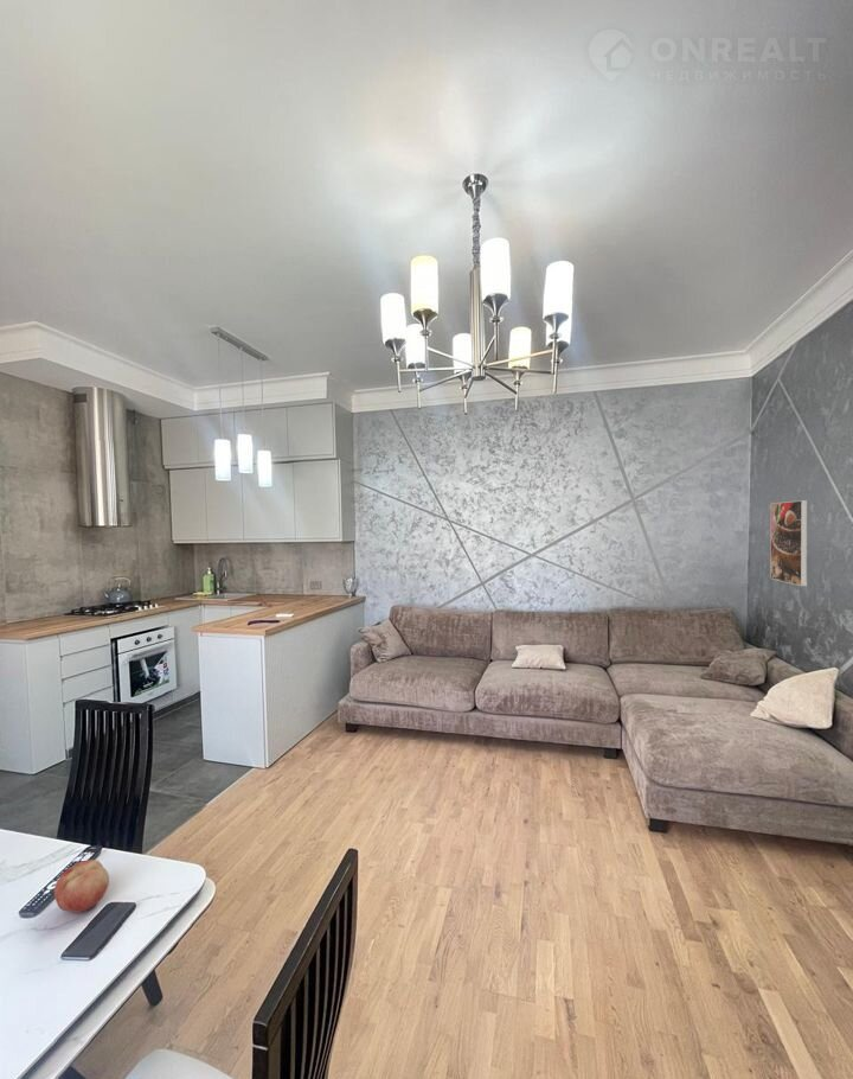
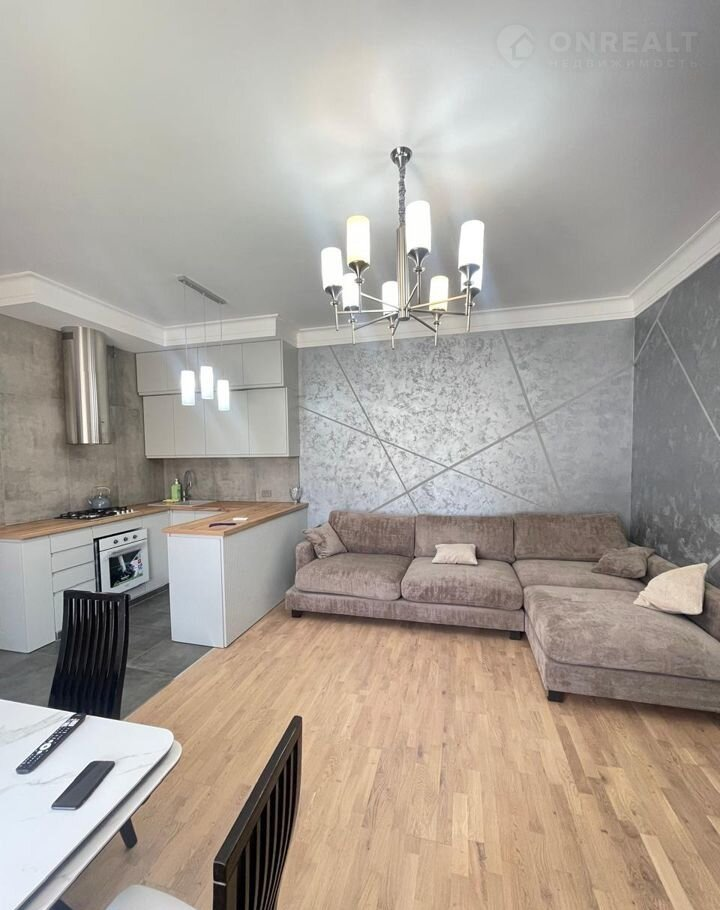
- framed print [769,499,809,587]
- fruit [53,858,110,914]
